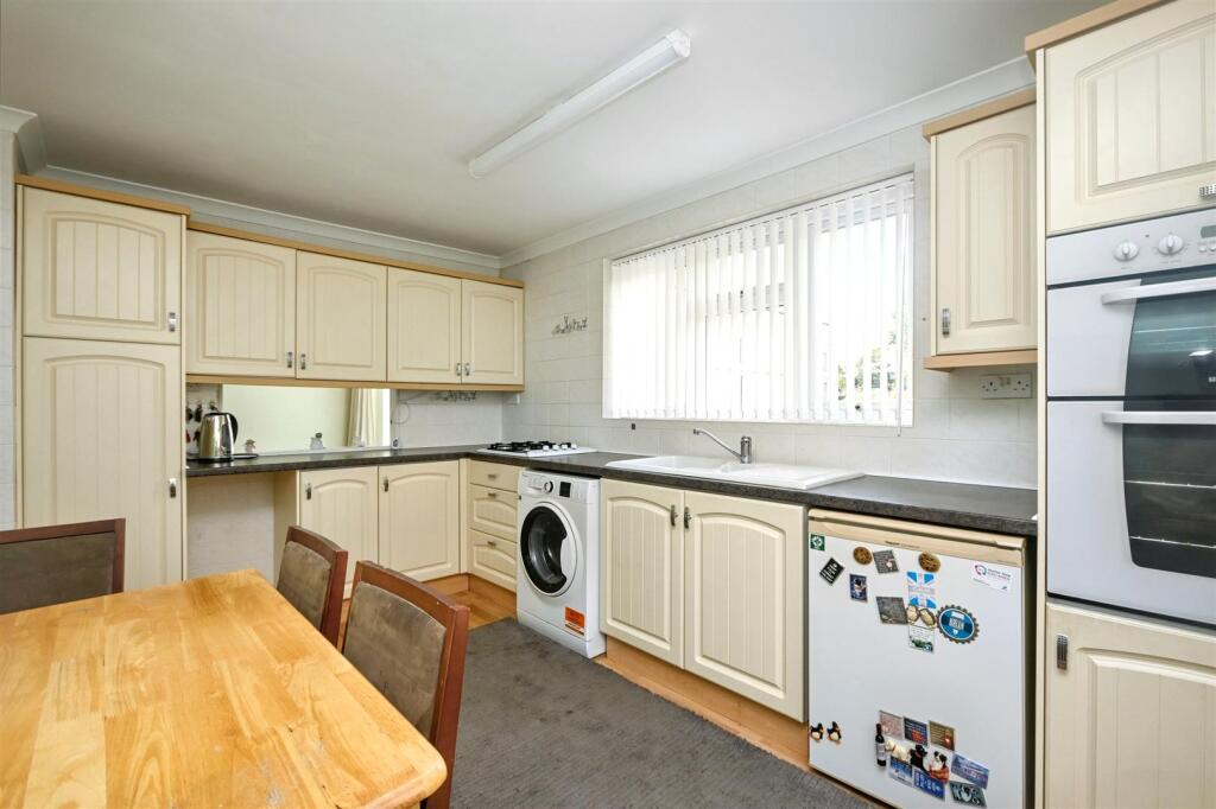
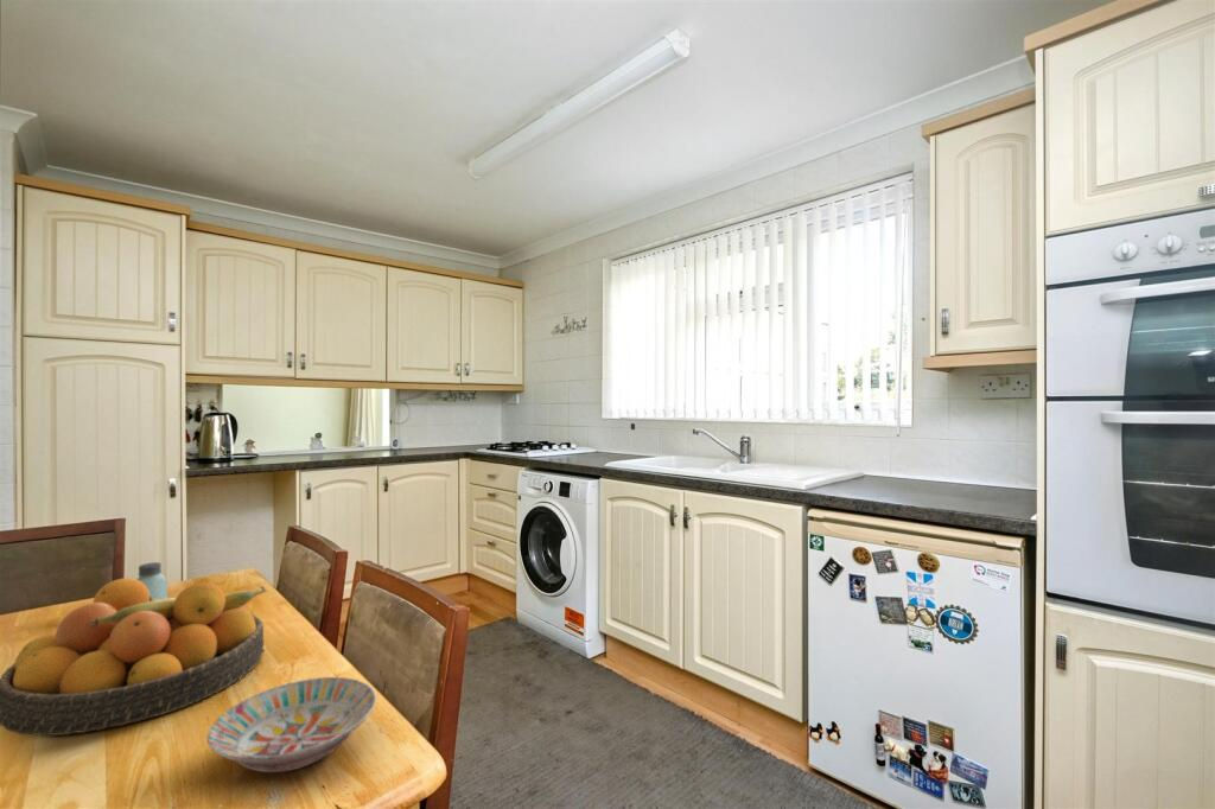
+ bowl [206,676,377,773]
+ fruit bowl [0,578,268,737]
+ saltshaker [135,561,168,600]
